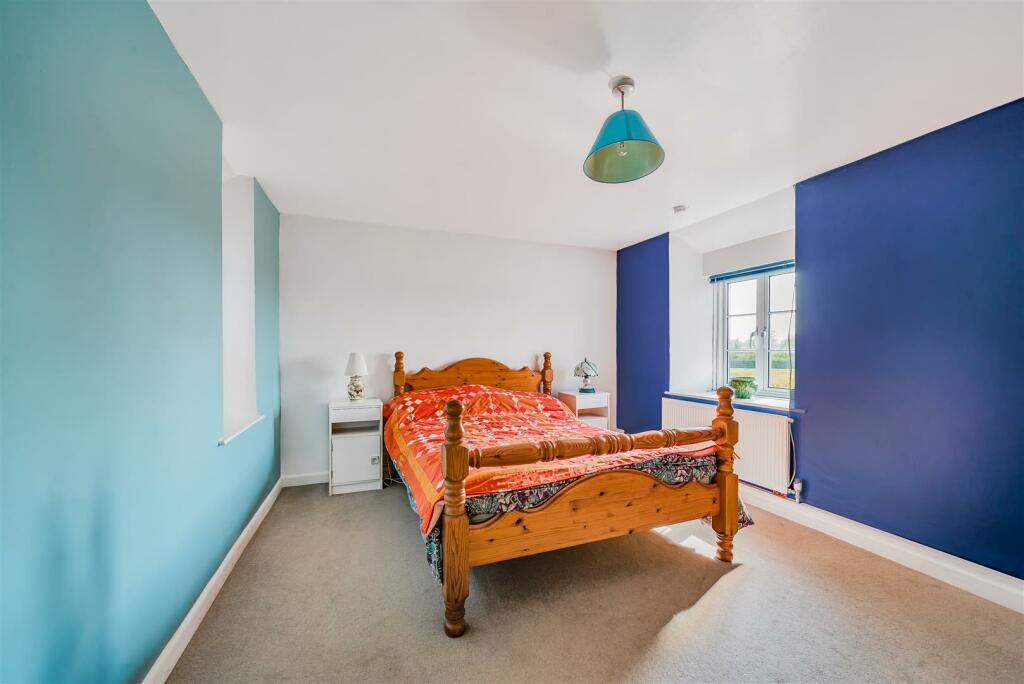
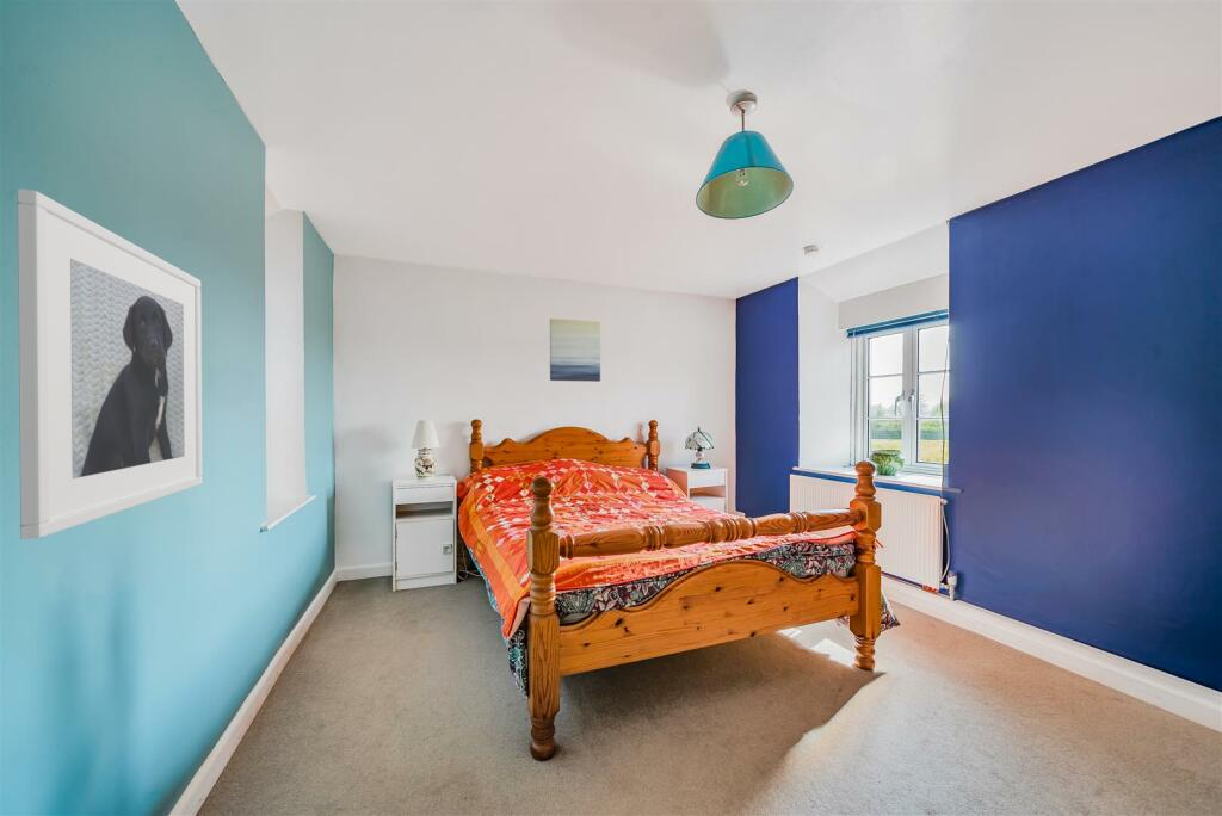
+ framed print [17,188,204,540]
+ wall art [549,317,601,383]
